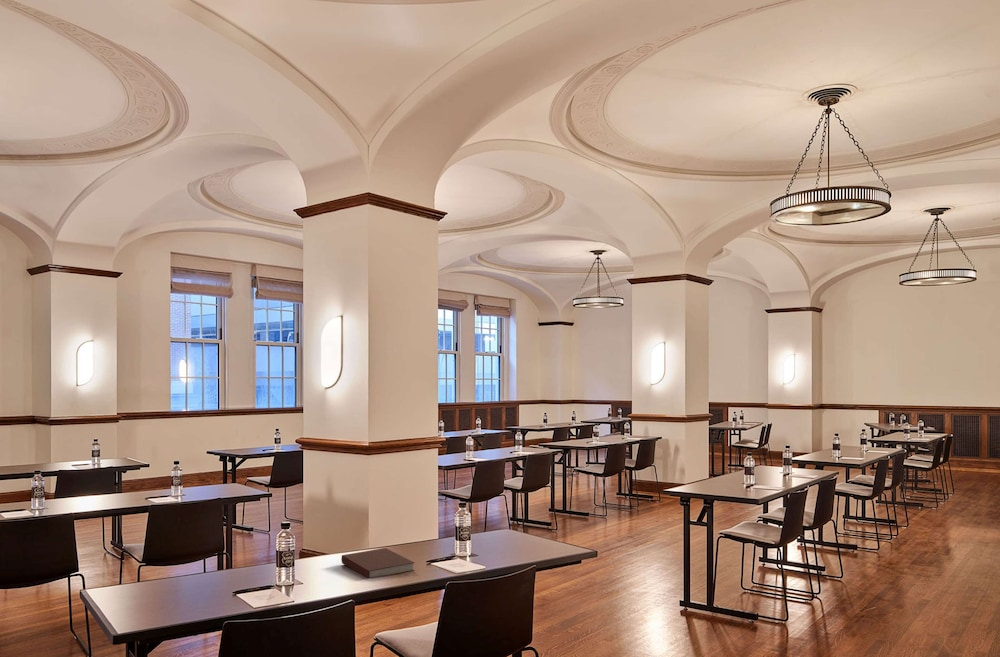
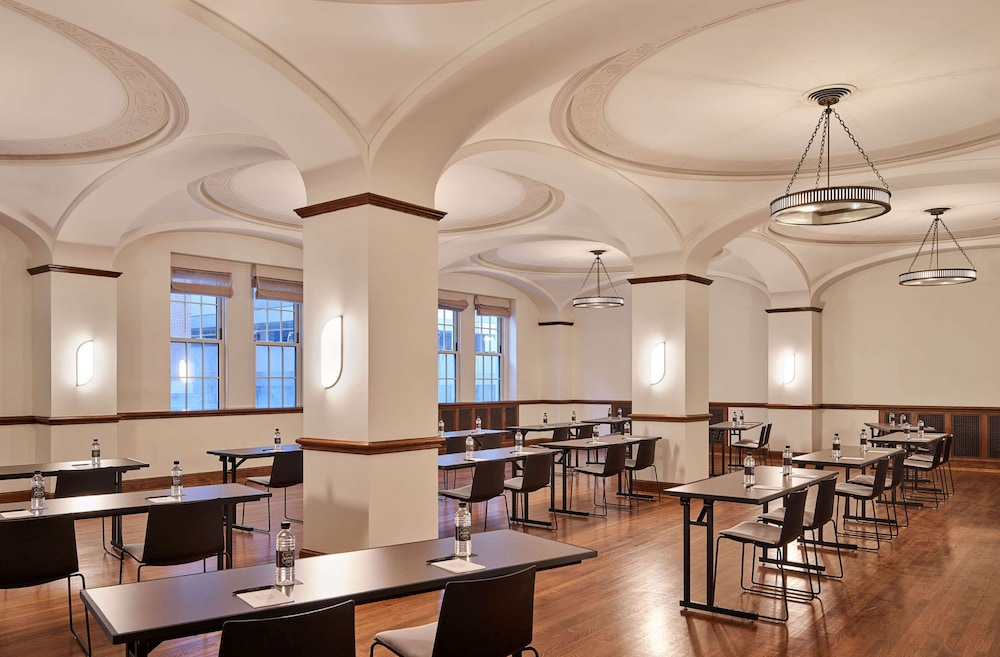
- notebook [340,547,416,579]
